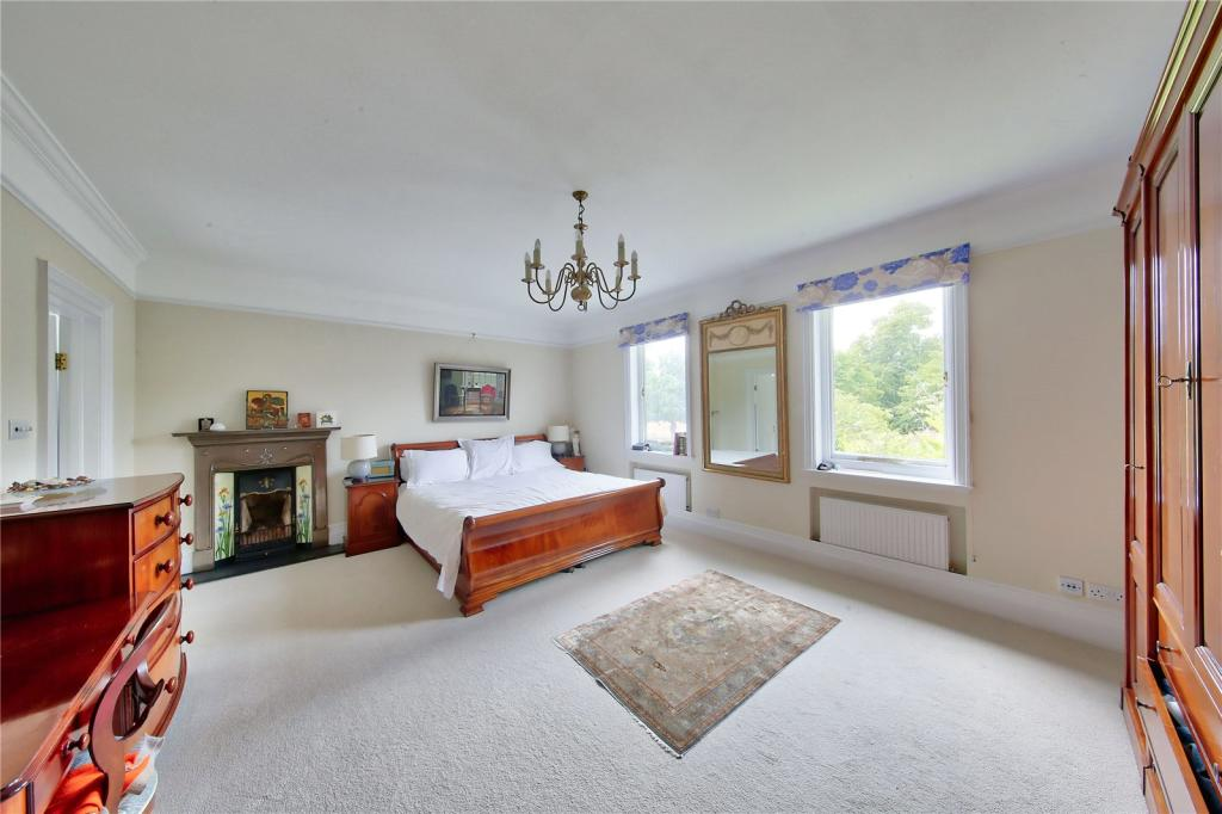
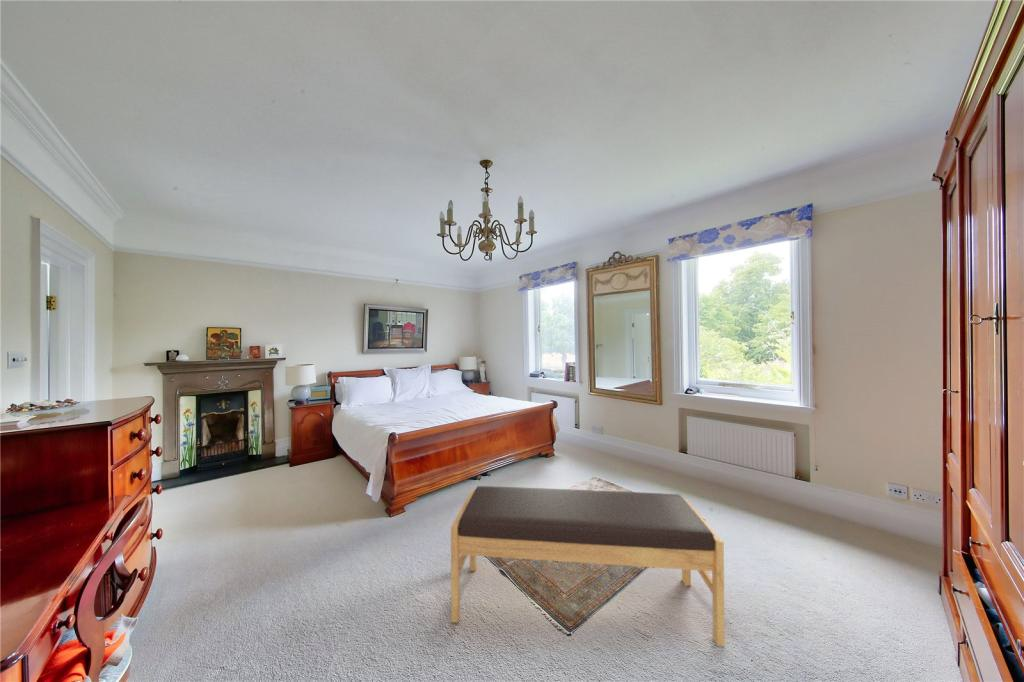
+ bench [450,485,726,647]
